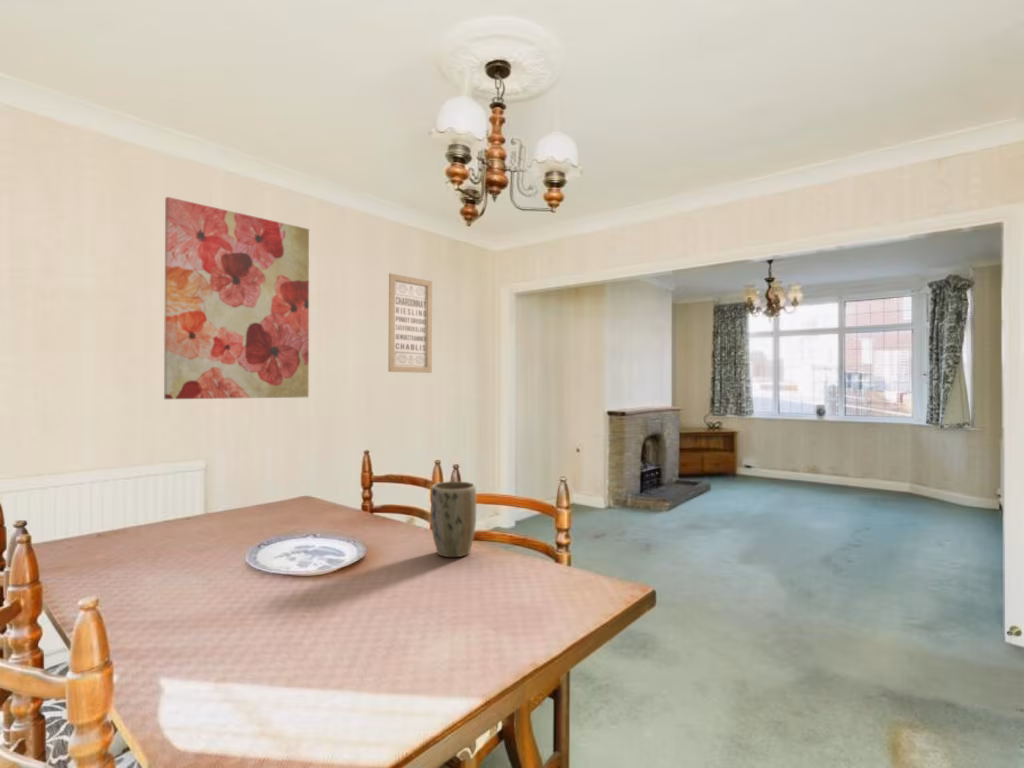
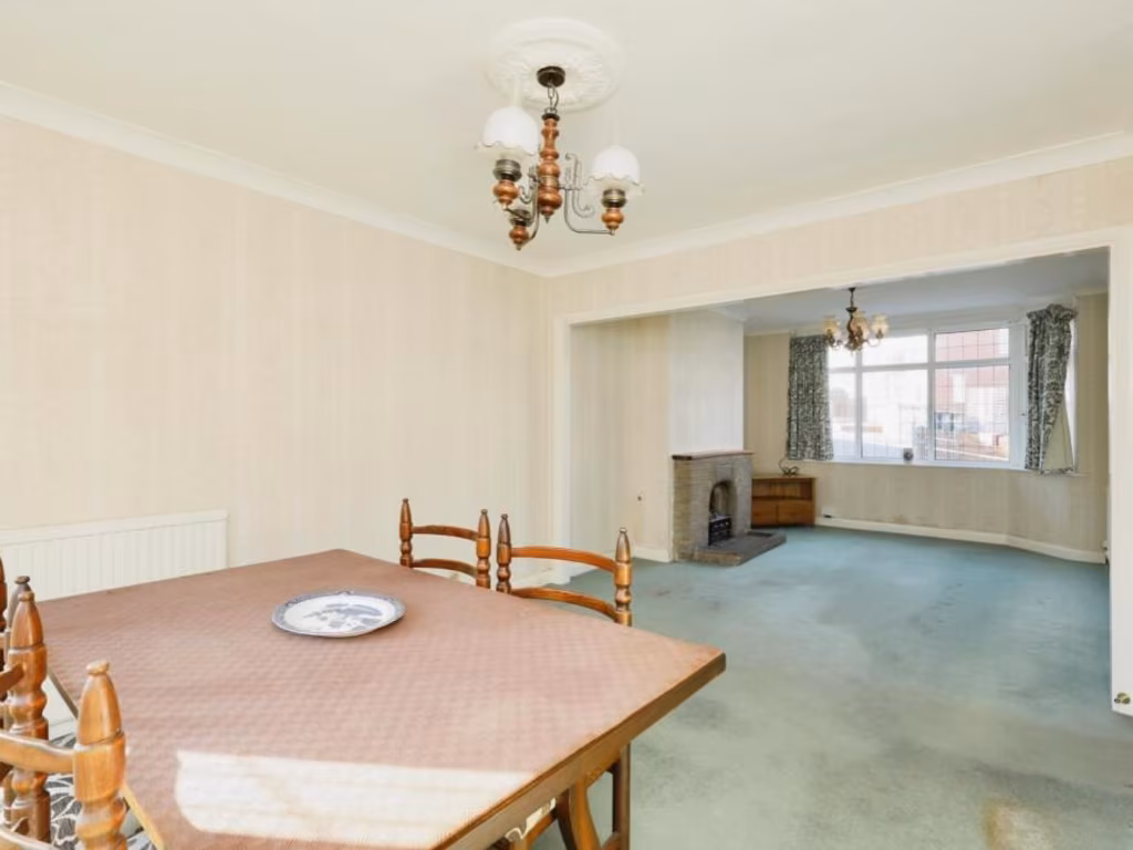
- wall art [387,272,433,374]
- plant pot [430,480,477,558]
- wall art [163,196,310,400]
